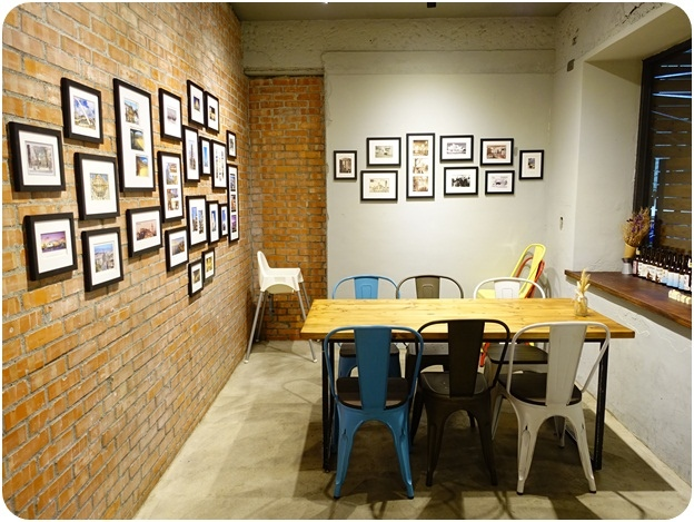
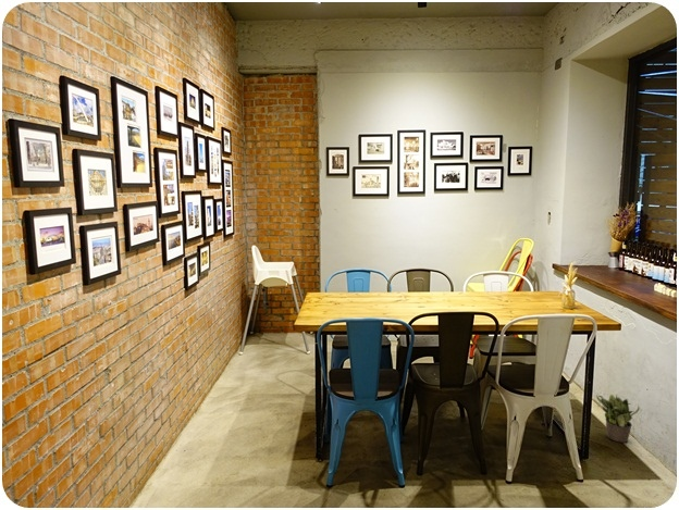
+ potted plant [595,394,640,444]
